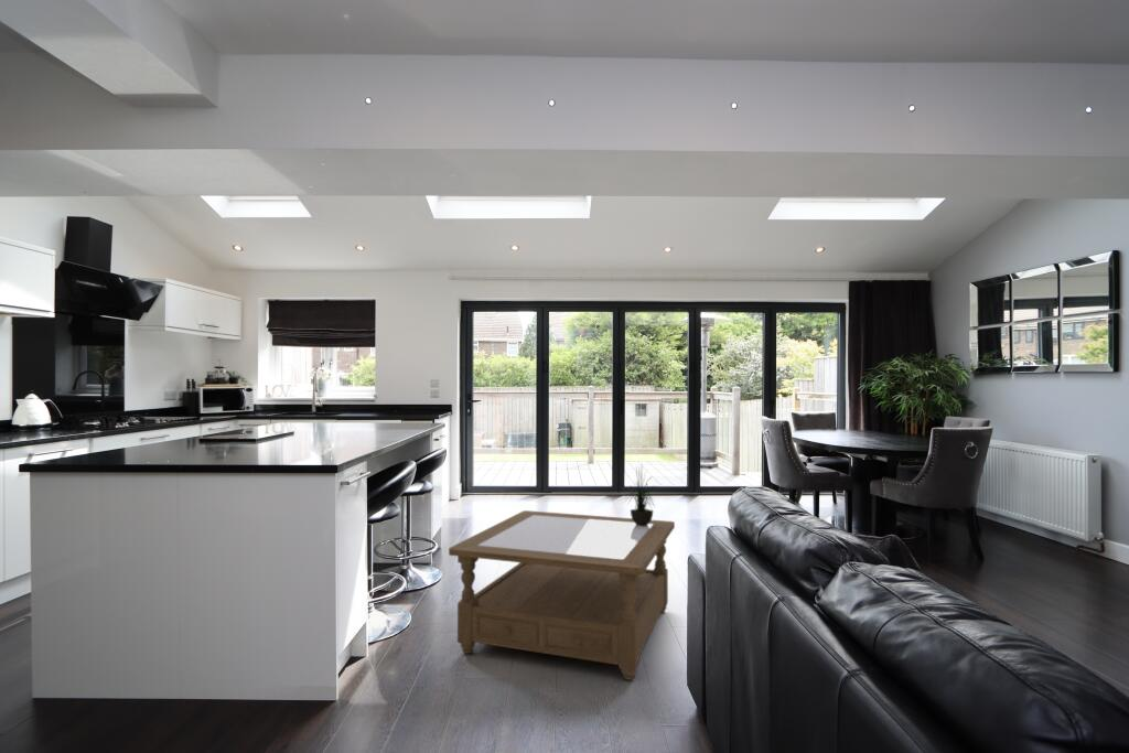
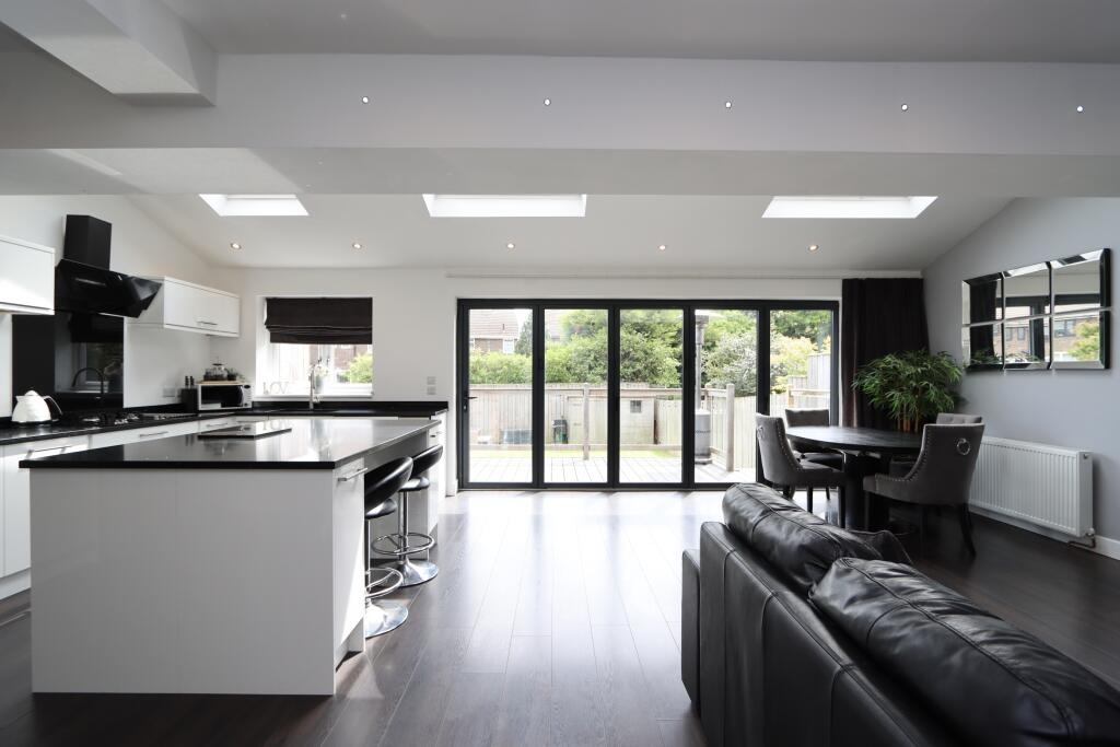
- potted plant [624,464,658,526]
- coffee table [448,509,676,681]
